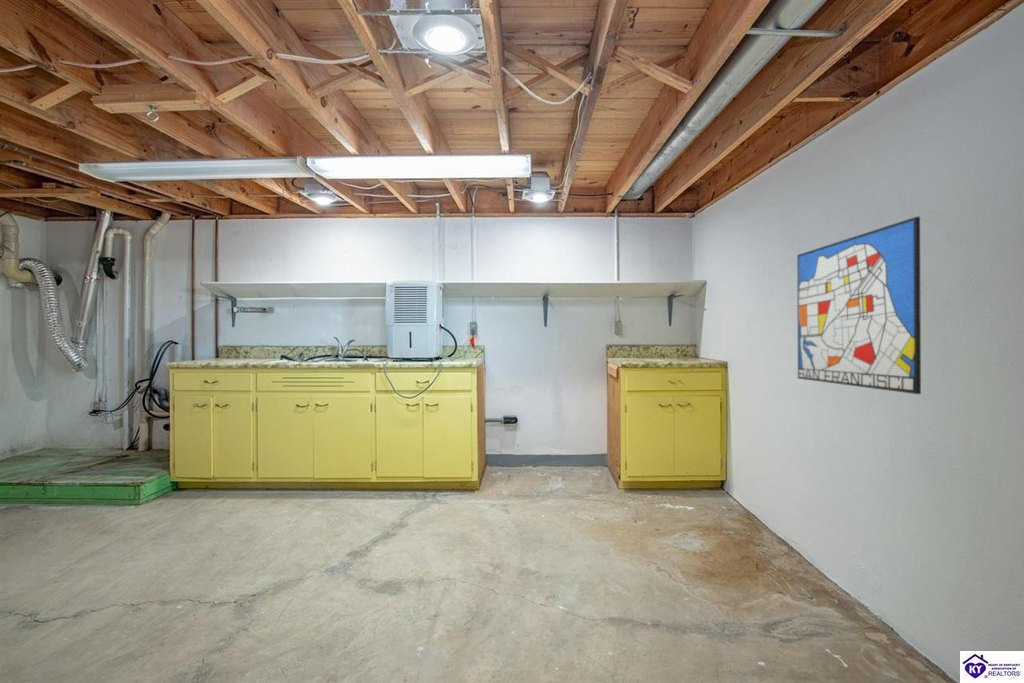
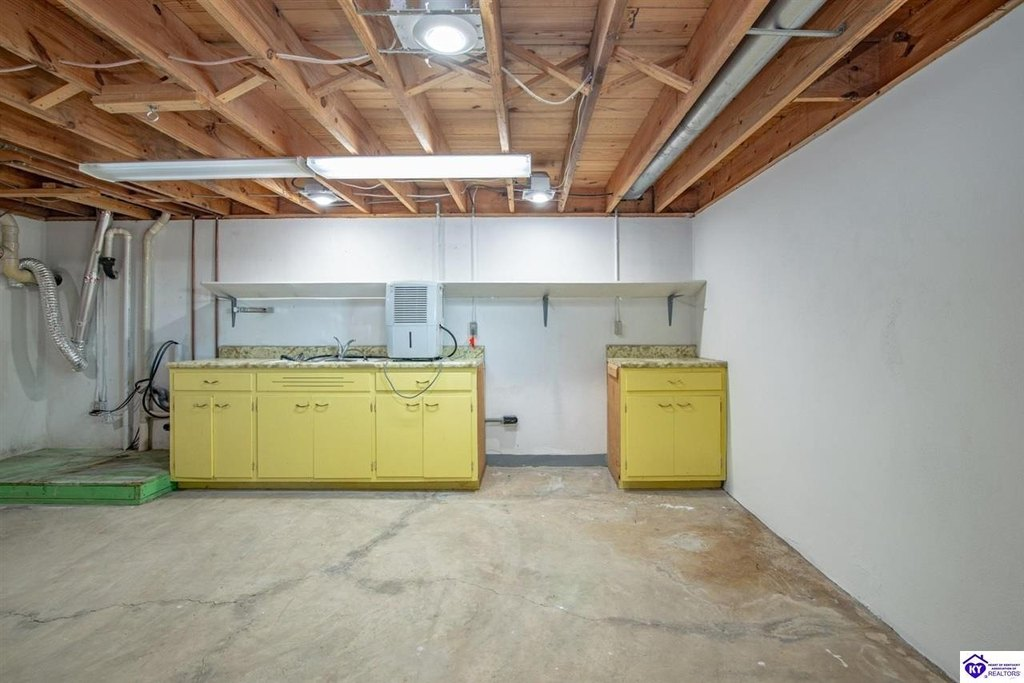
- wall art [796,216,922,395]
